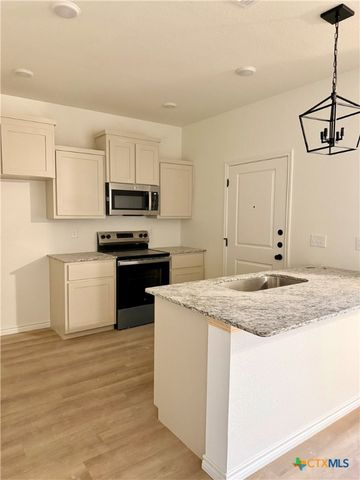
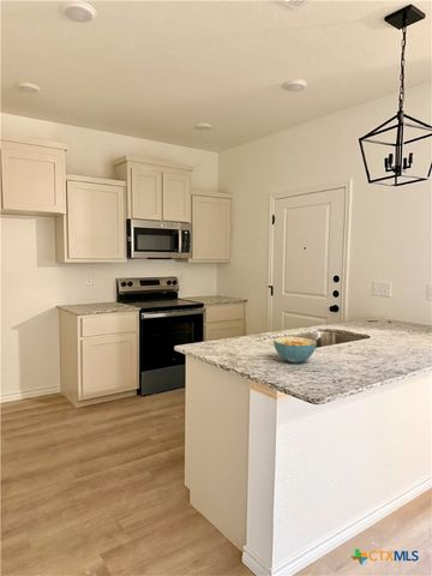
+ cereal bowl [272,336,318,364]
